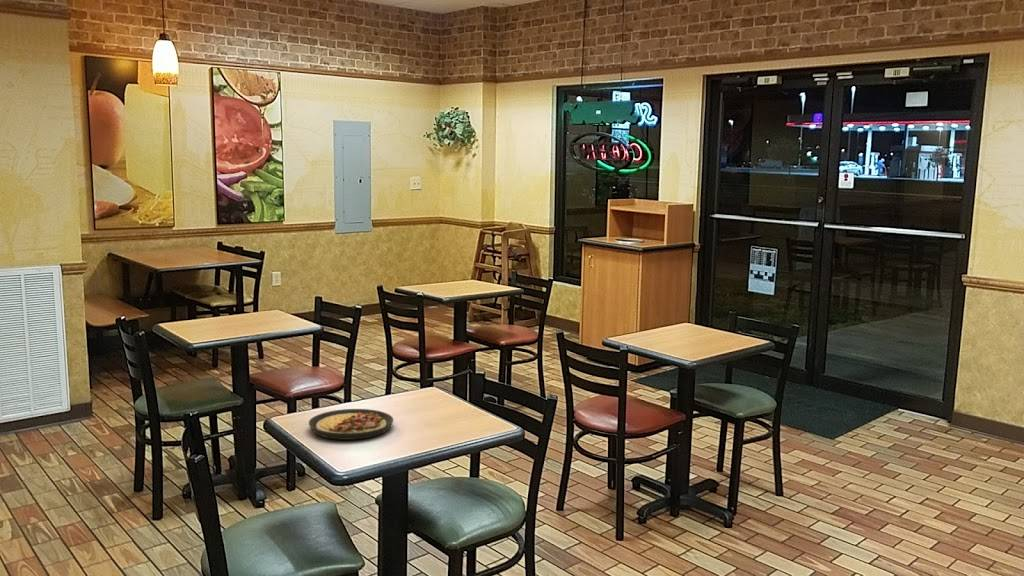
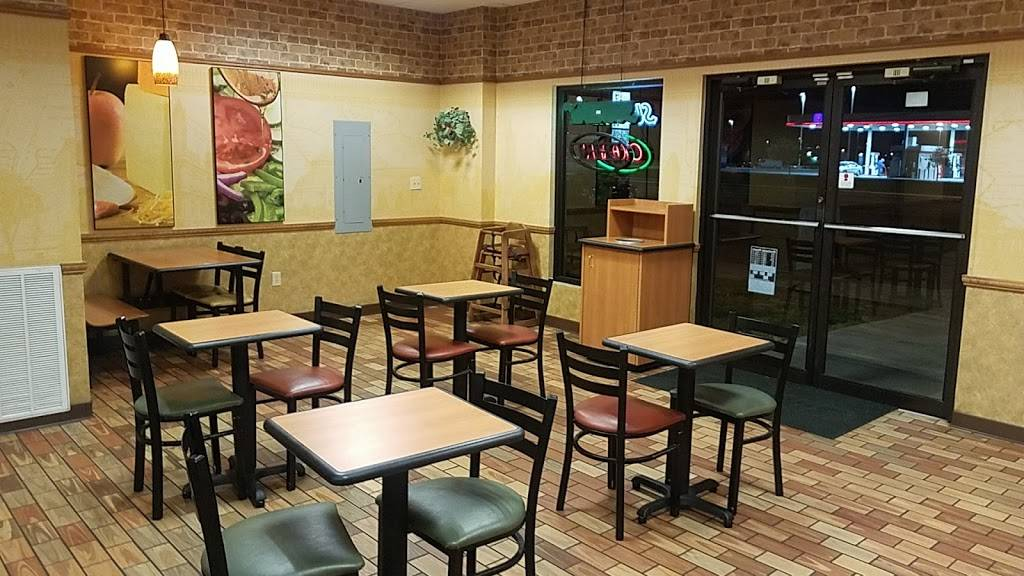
- plate [308,408,394,441]
